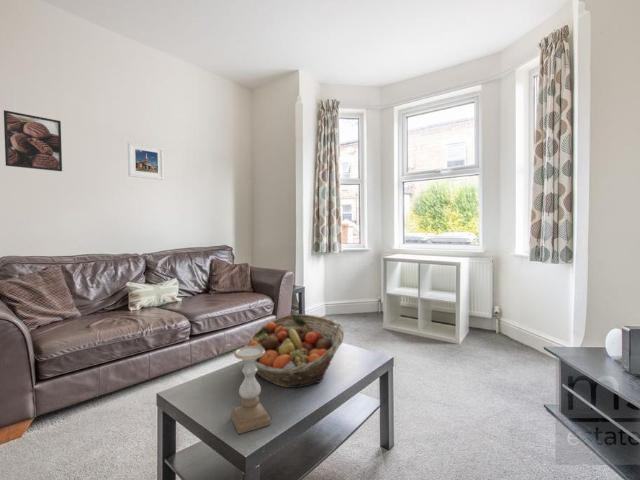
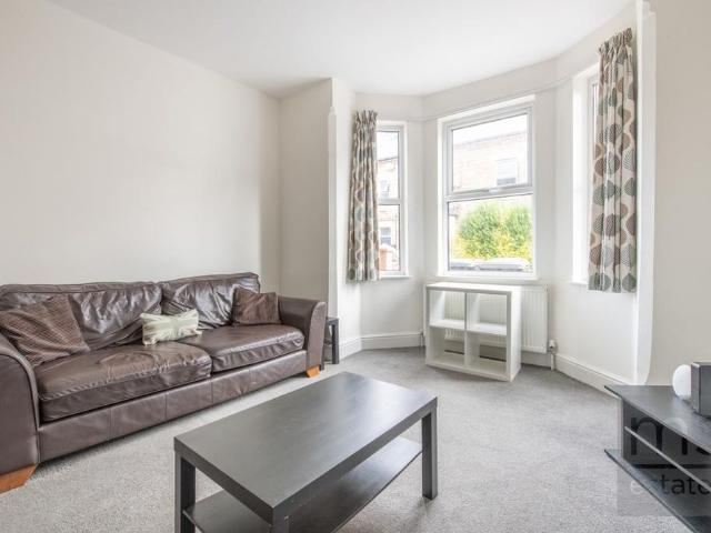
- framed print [3,109,63,172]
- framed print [127,141,165,181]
- fruit basket [244,313,345,389]
- candle holder [230,346,272,435]
